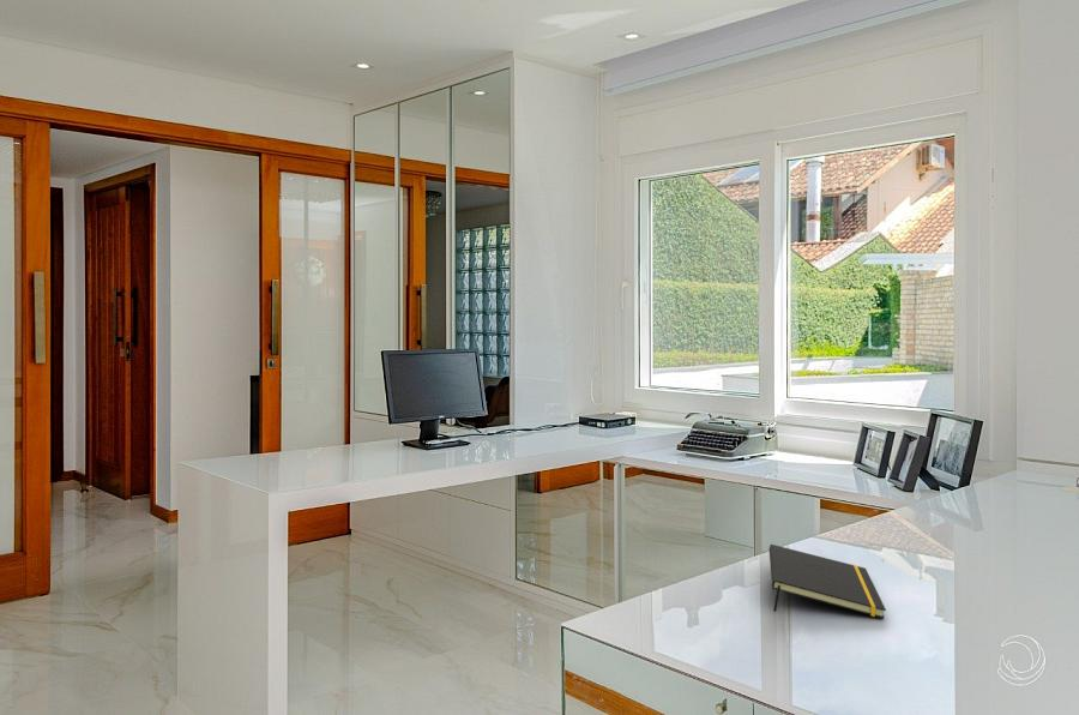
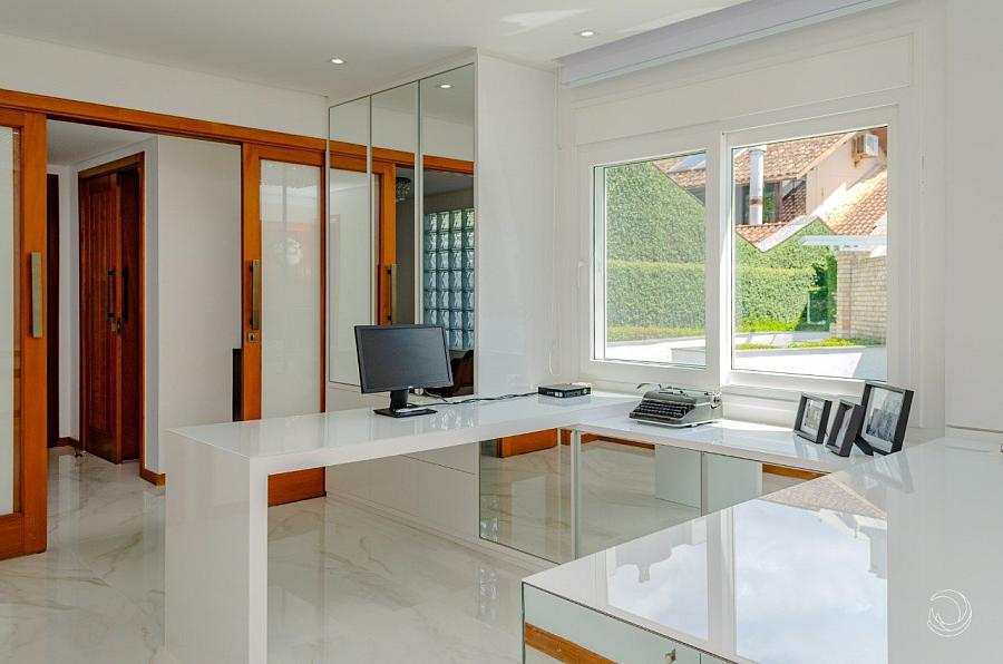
- notepad [768,543,887,619]
